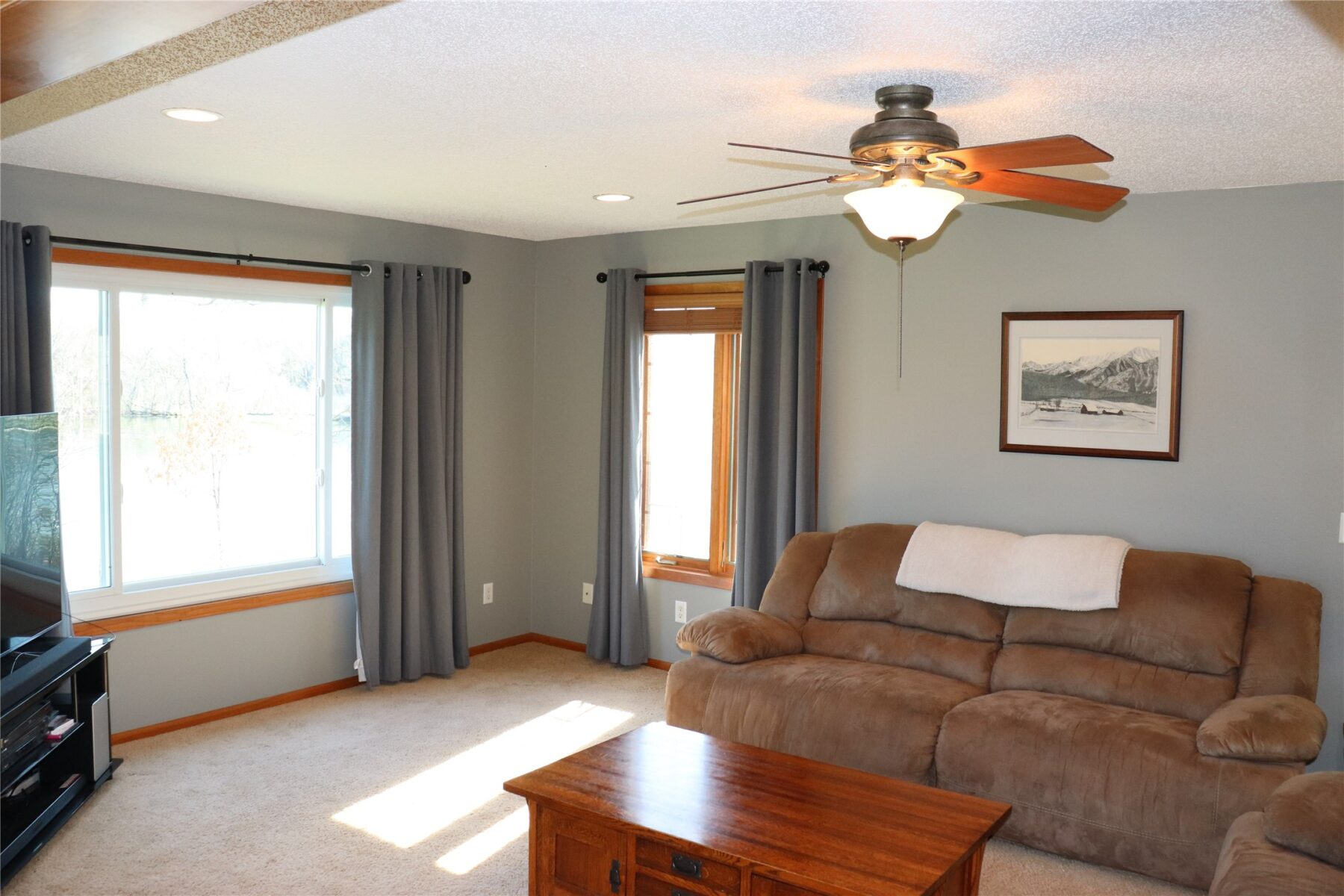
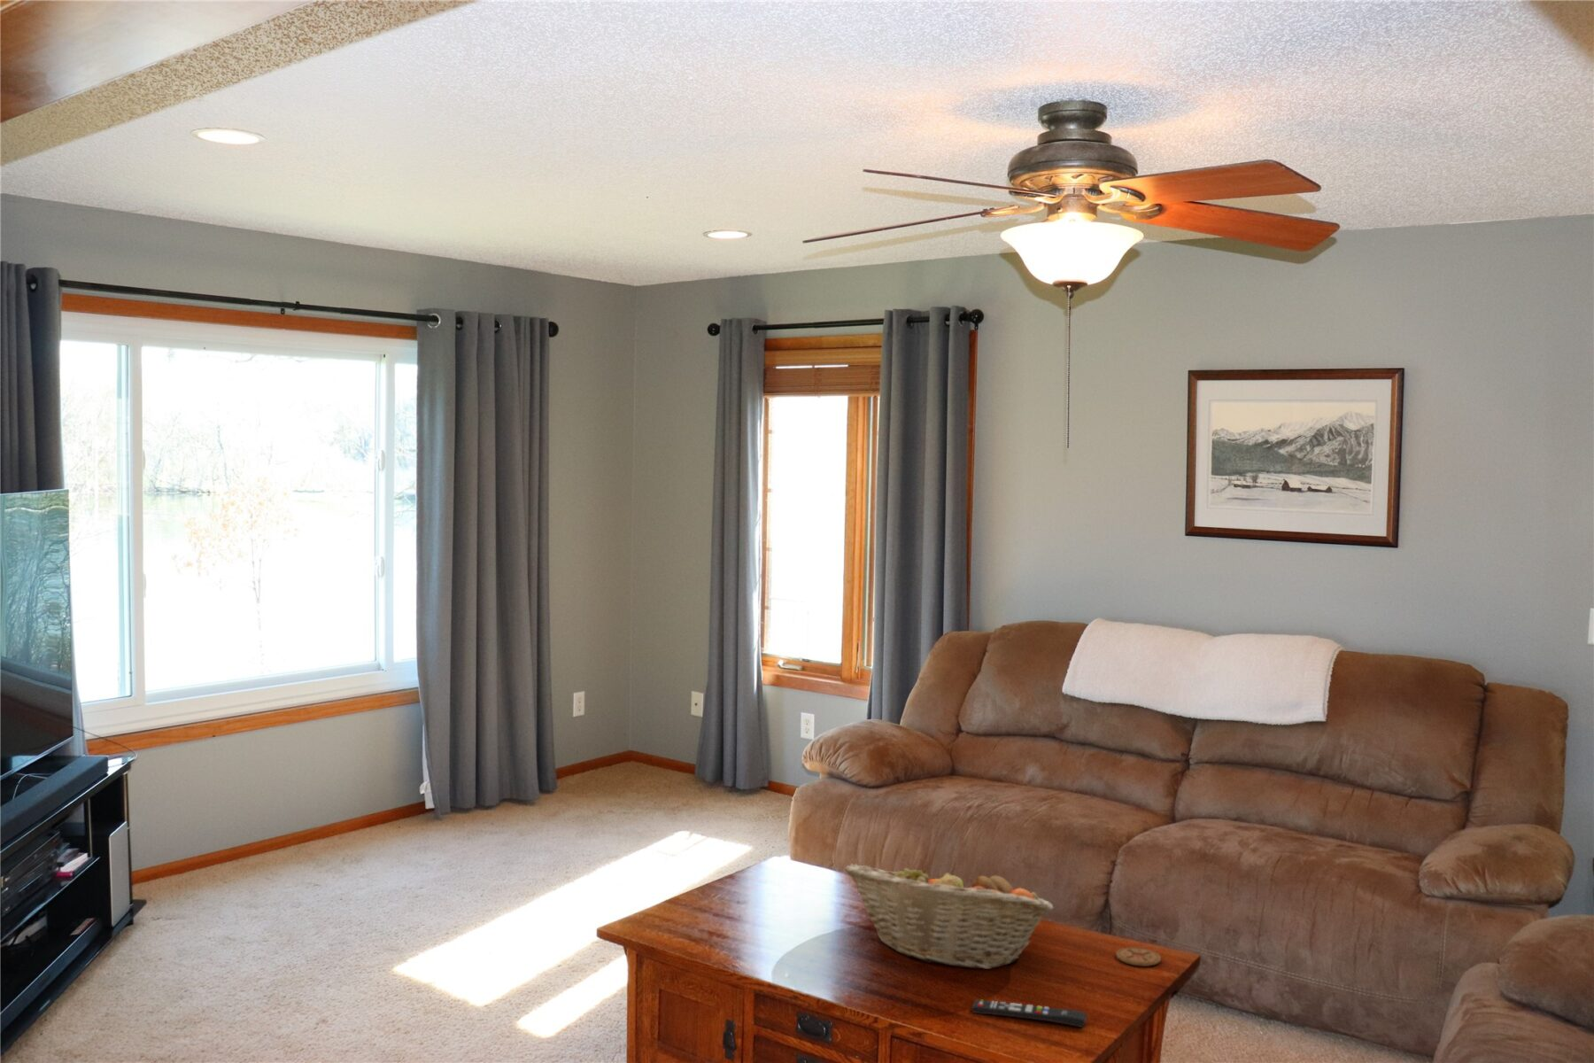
+ remote control [970,998,1088,1029]
+ coaster [1116,946,1162,967]
+ fruit basket [844,861,1054,970]
